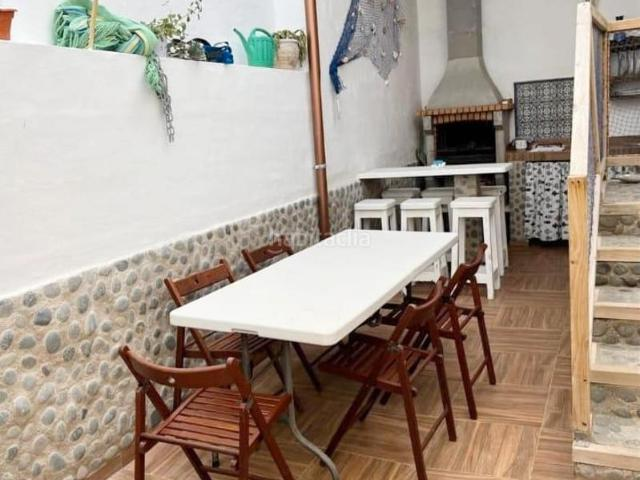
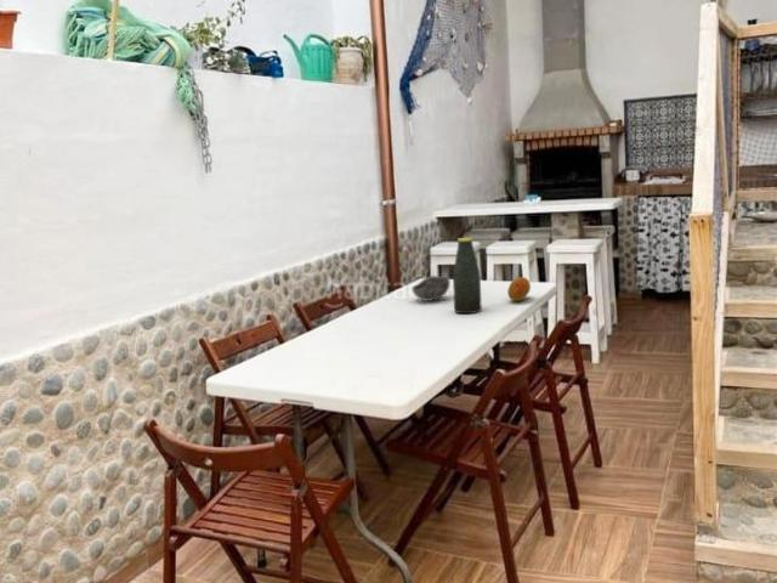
+ bottle [452,237,483,315]
+ fruit [506,276,532,302]
+ bowl [410,274,452,302]
